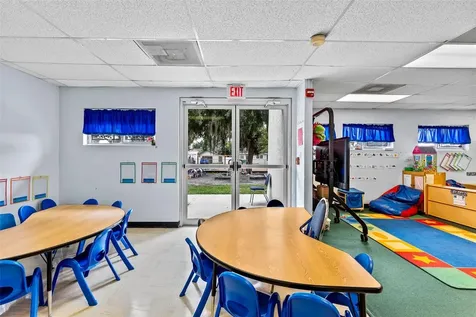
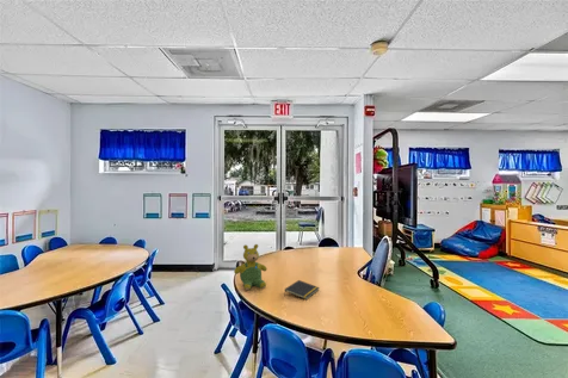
+ notepad [283,279,321,300]
+ teddy bear [233,243,268,292]
